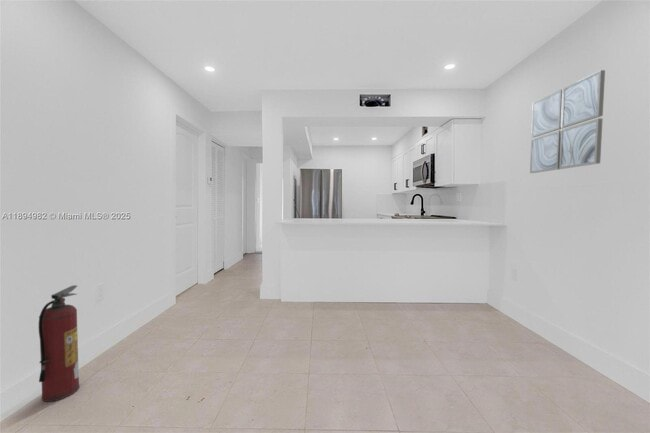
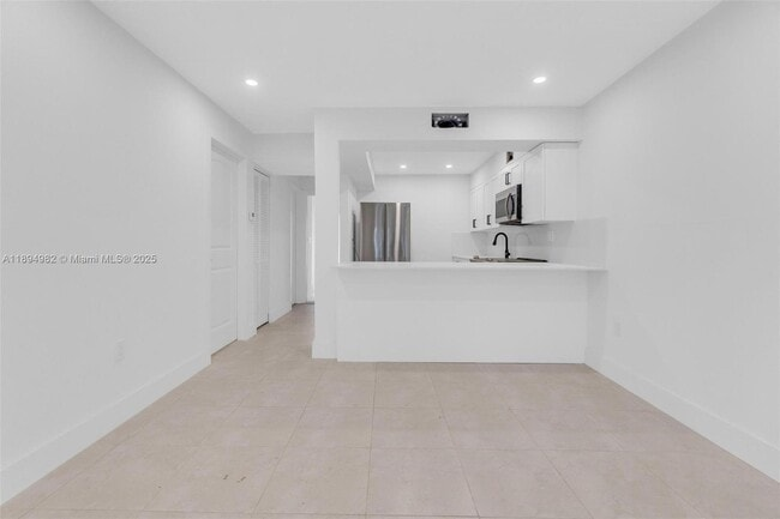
- fire extinguisher [38,284,81,403]
- wall art [529,69,606,174]
